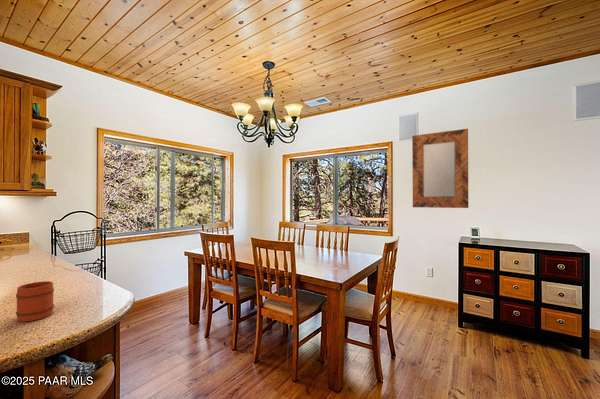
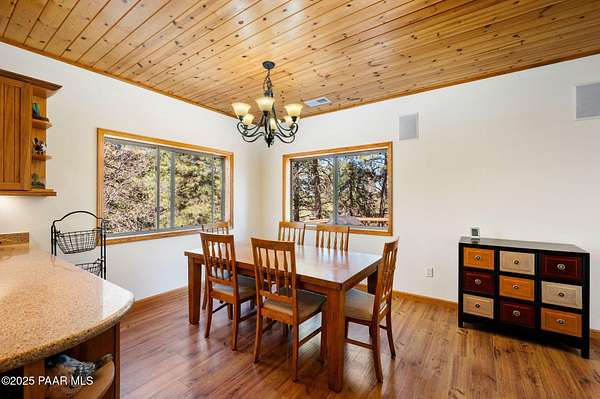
- home mirror [411,128,469,209]
- mug [15,280,55,323]
